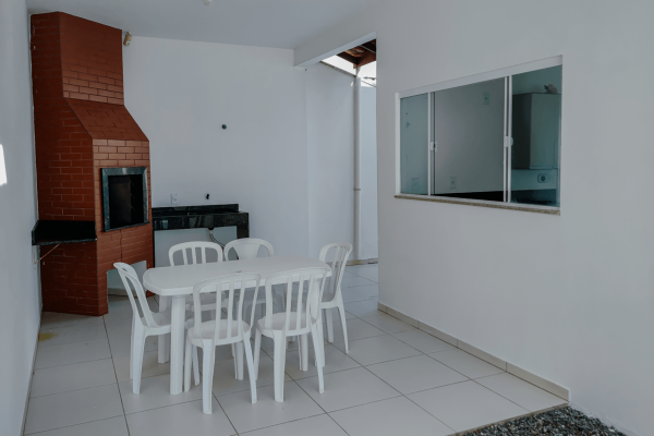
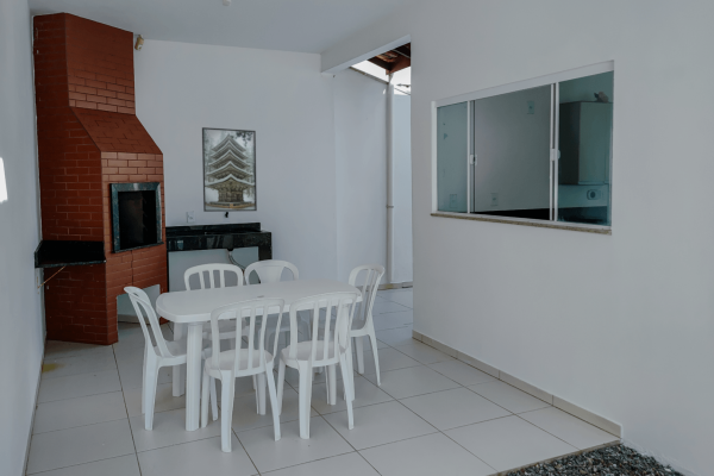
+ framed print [201,126,258,213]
